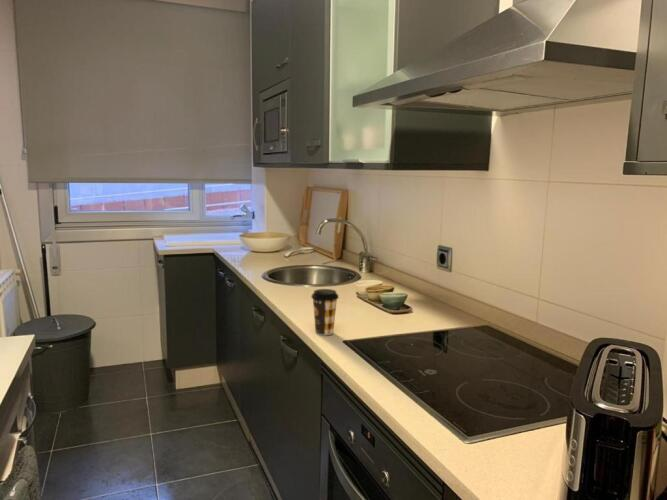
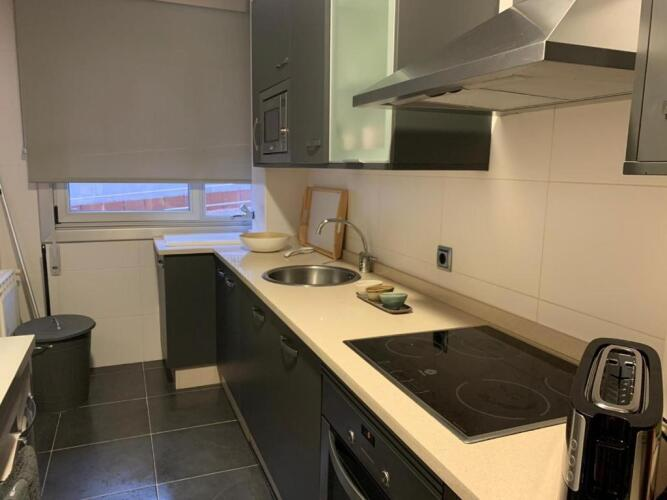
- coffee cup [310,288,340,336]
